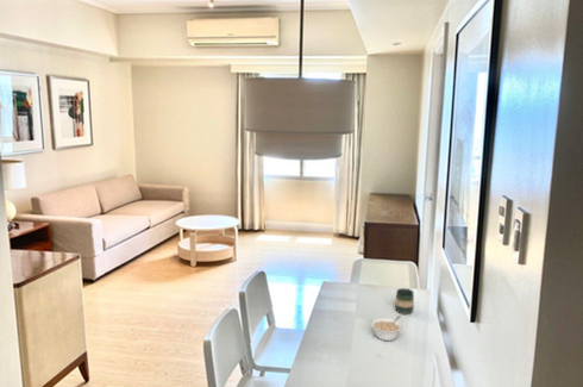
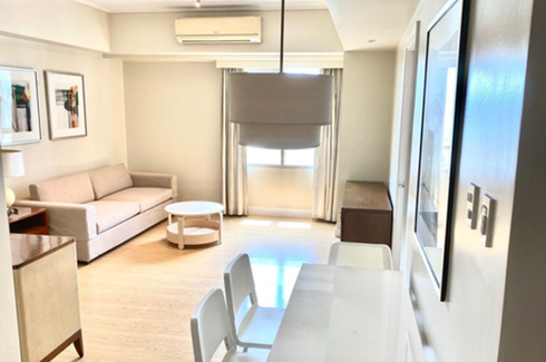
- mug [394,287,415,316]
- legume [370,314,403,342]
